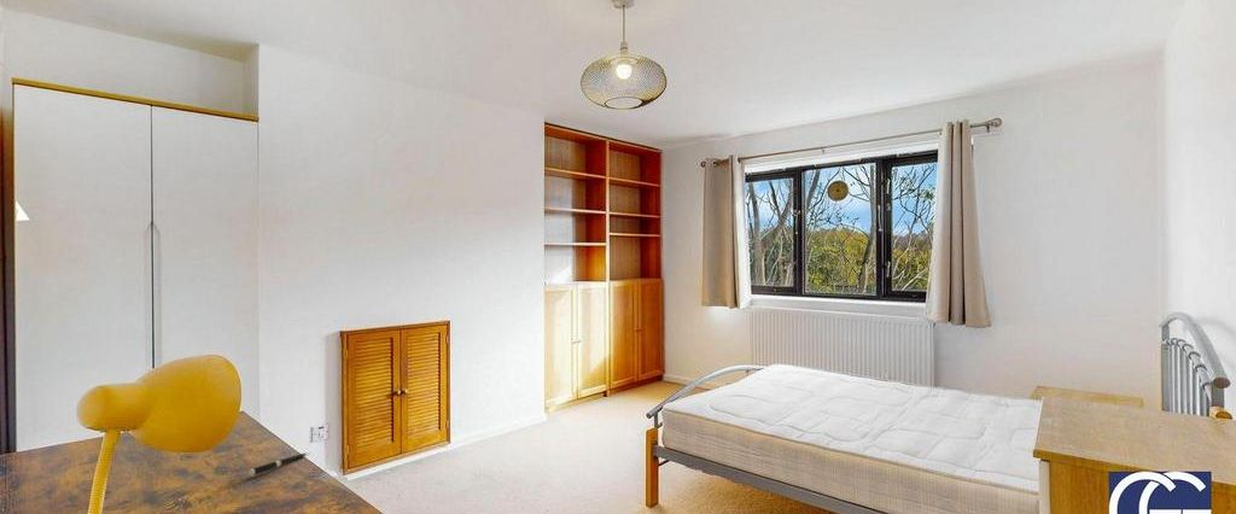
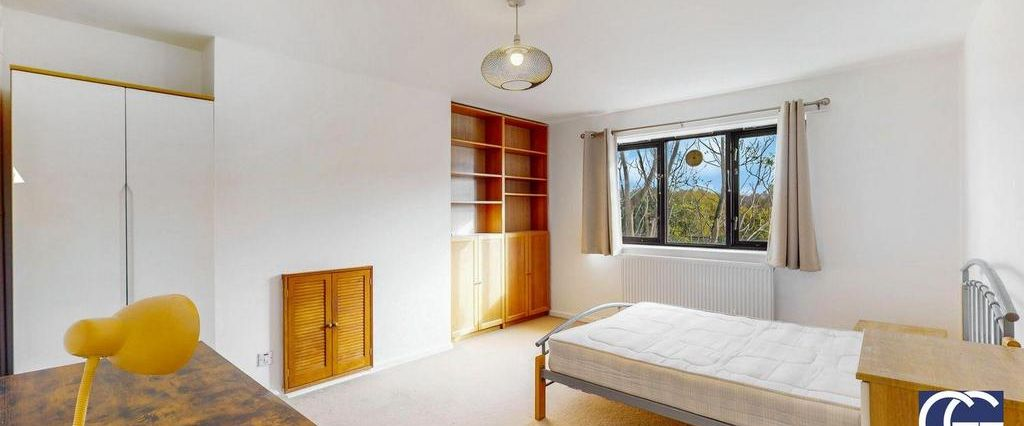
- pen [247,451,313,478]
